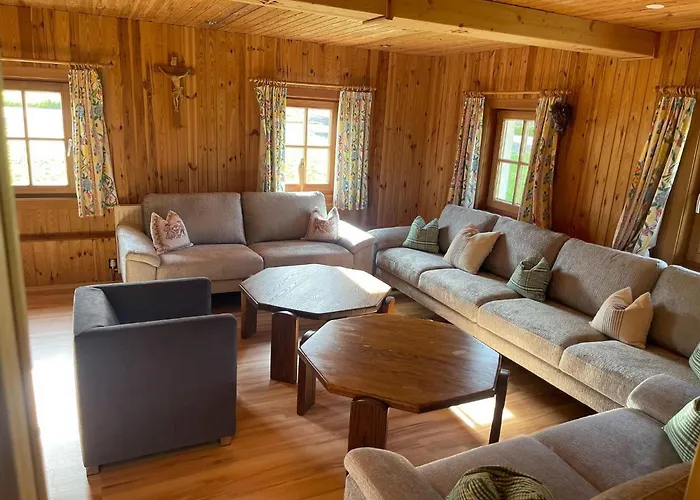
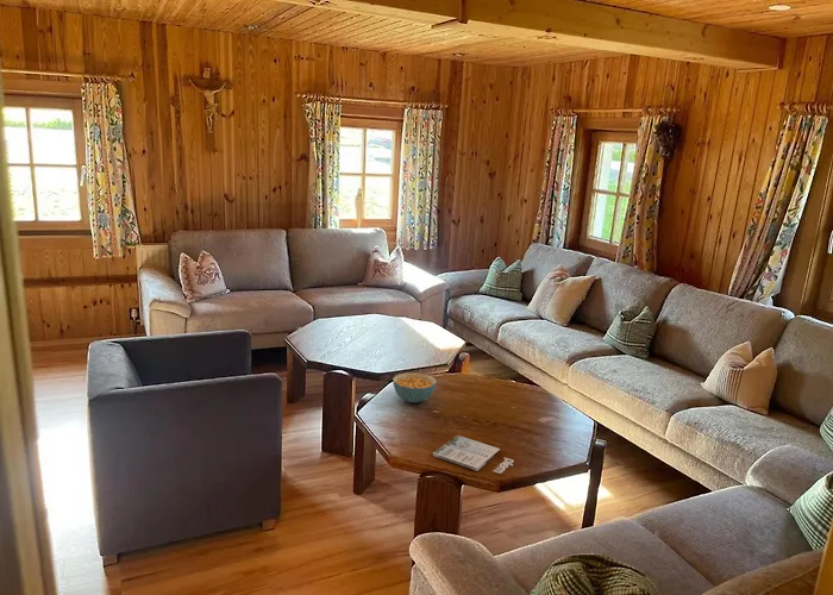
+ magazine [432,434,515,475]
+ cereal bowl [392,371,438,405]
